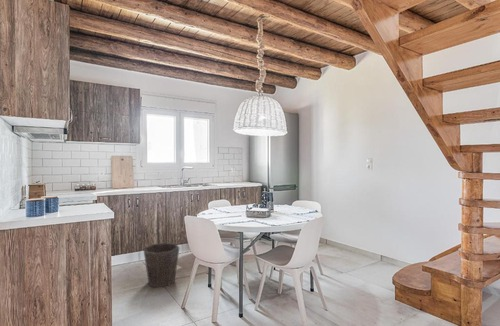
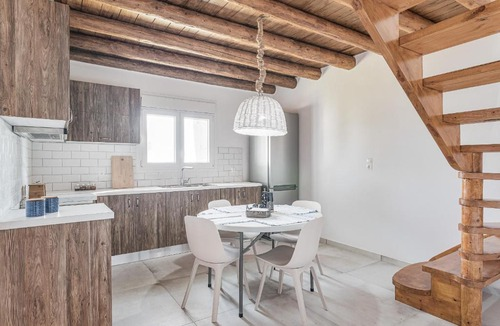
- waste bin [142,242,180,288]
